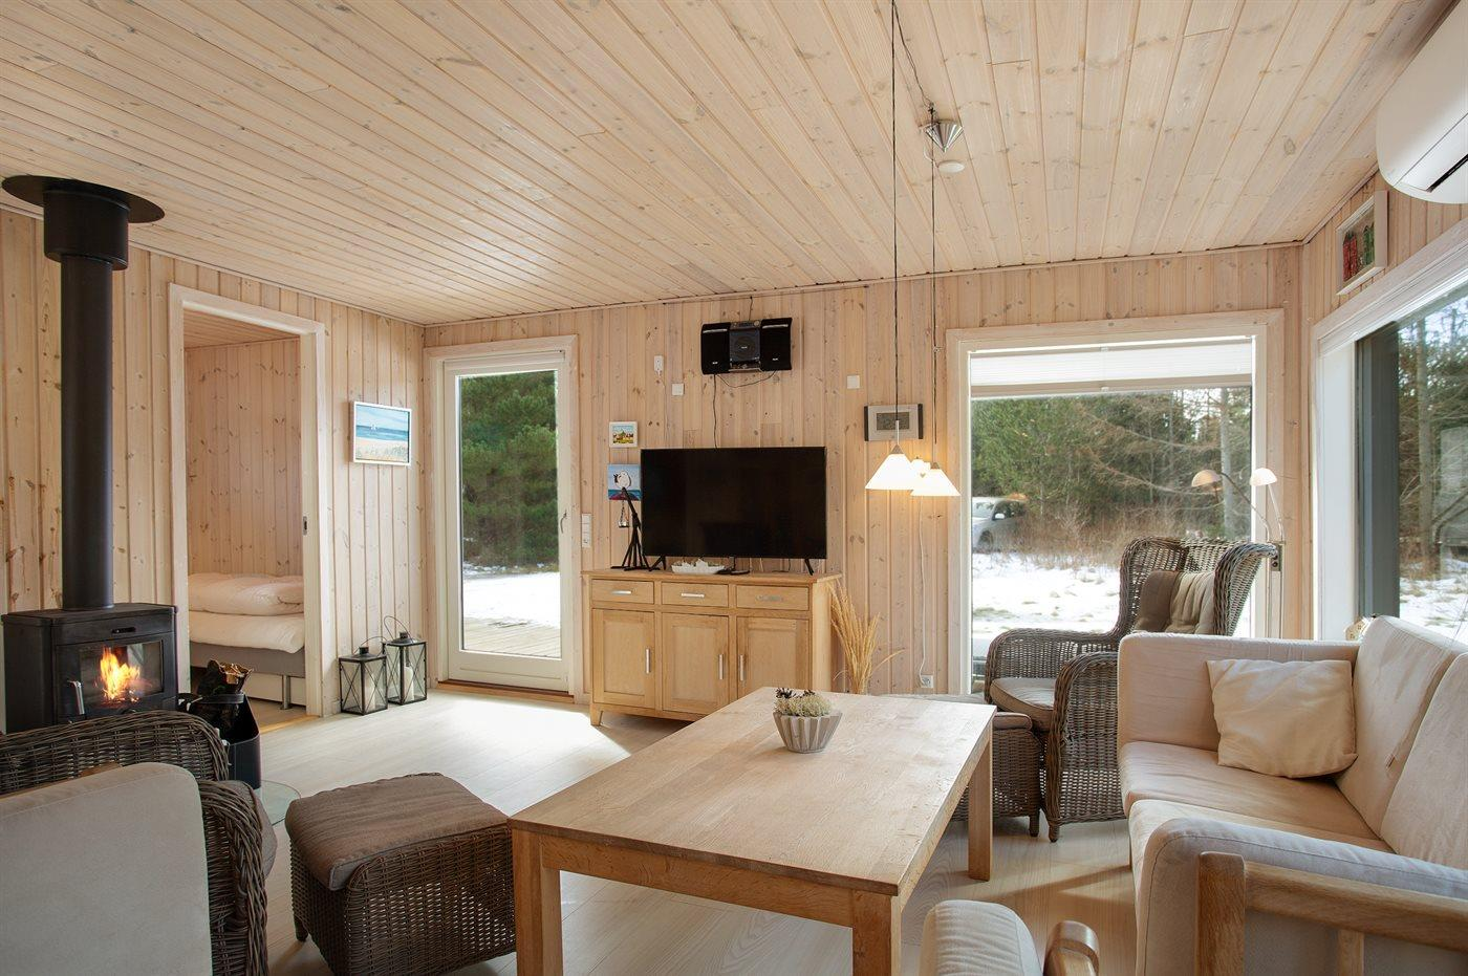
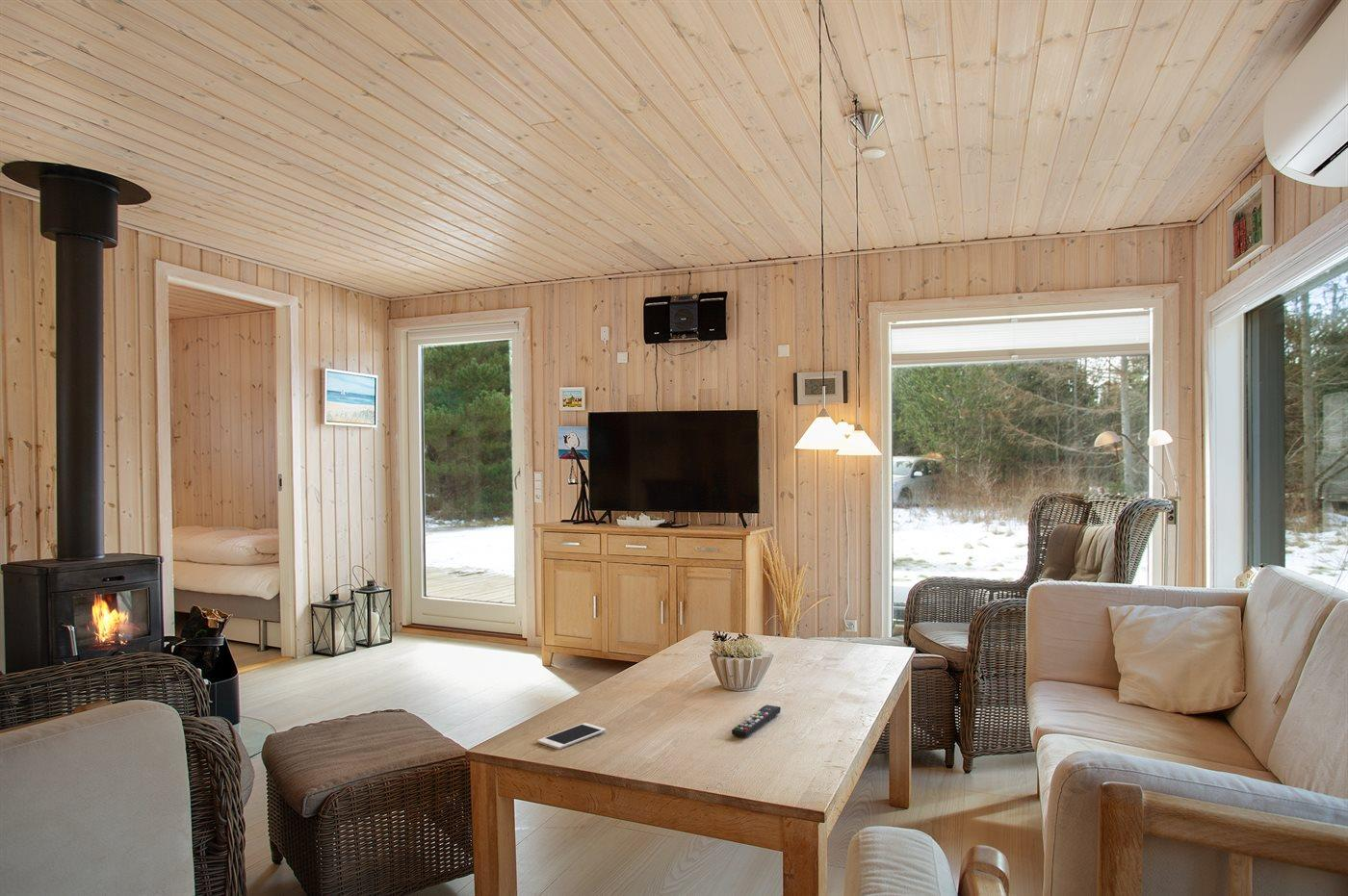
+ cell phone [536,722,607,750]
+ remote control [731,704,782,738]
